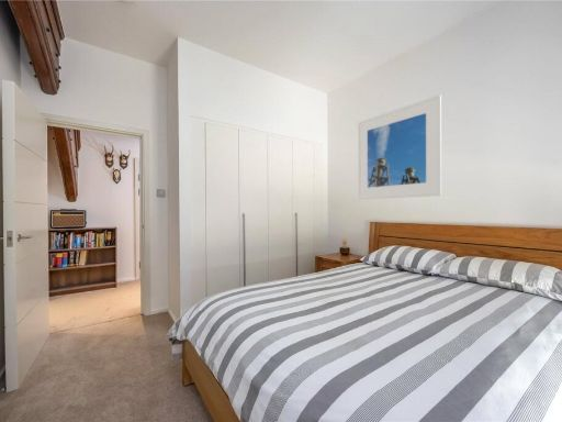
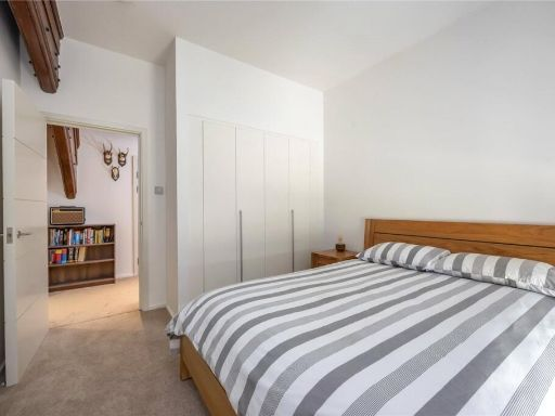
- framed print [357,93,442,200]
